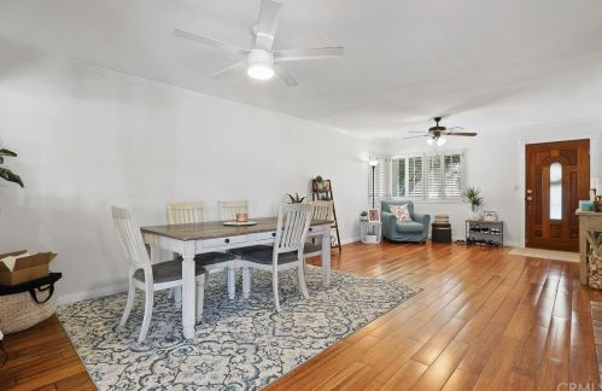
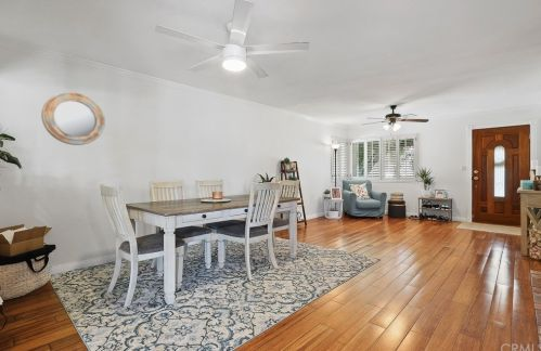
+ home mirror [40,91,106,146]
